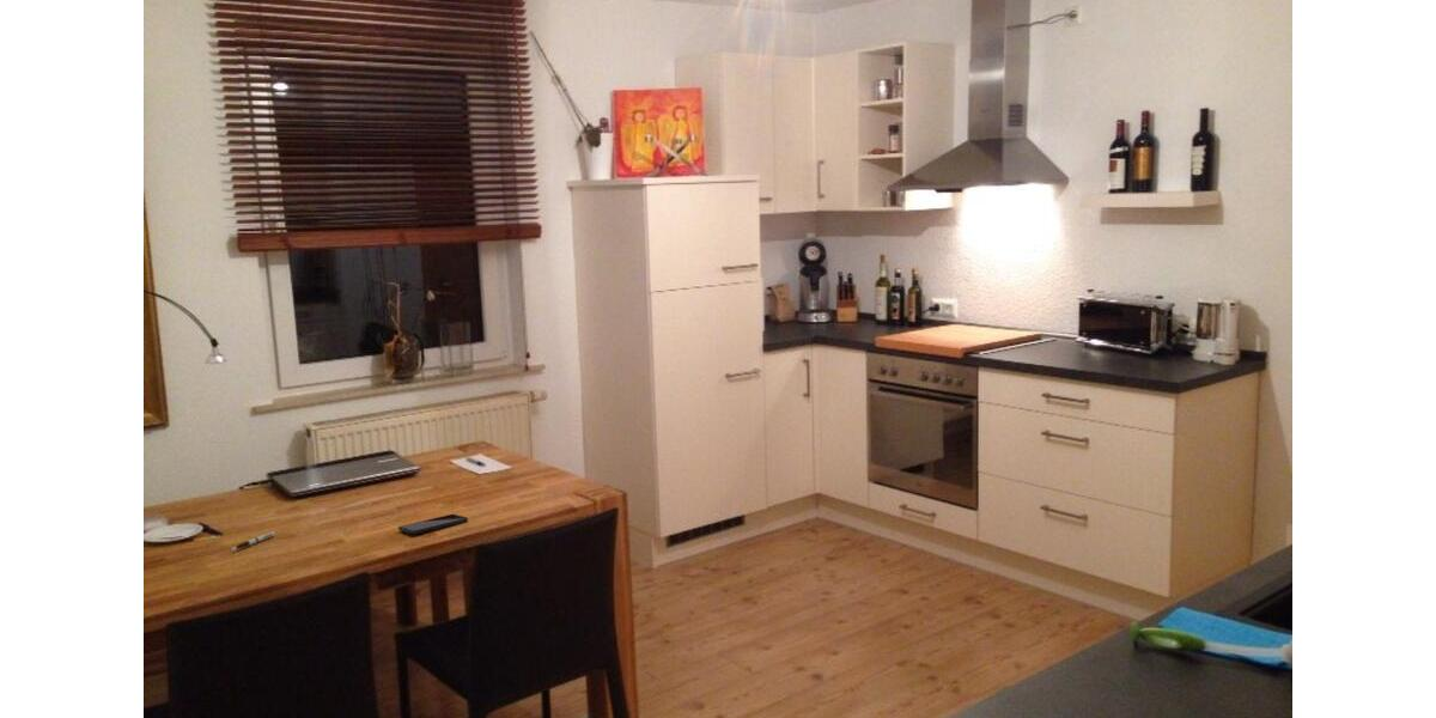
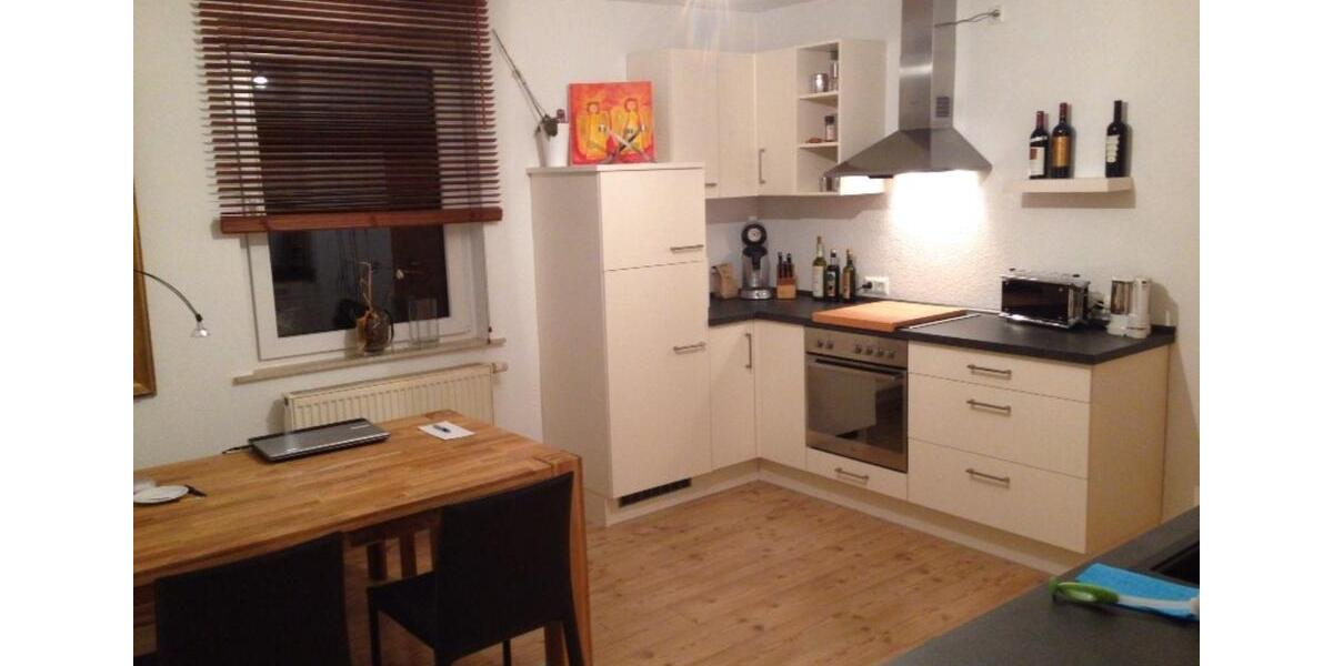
- pen [229,530,276,552]
- smartphone [397,513,469,535]
